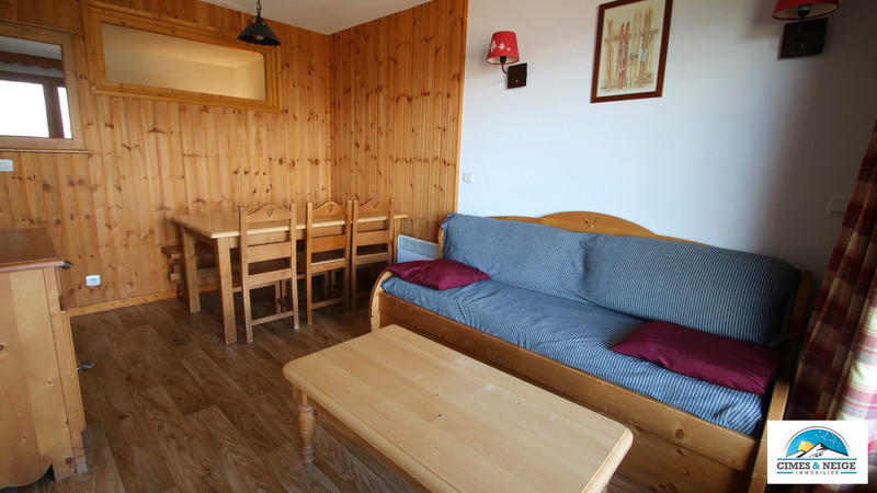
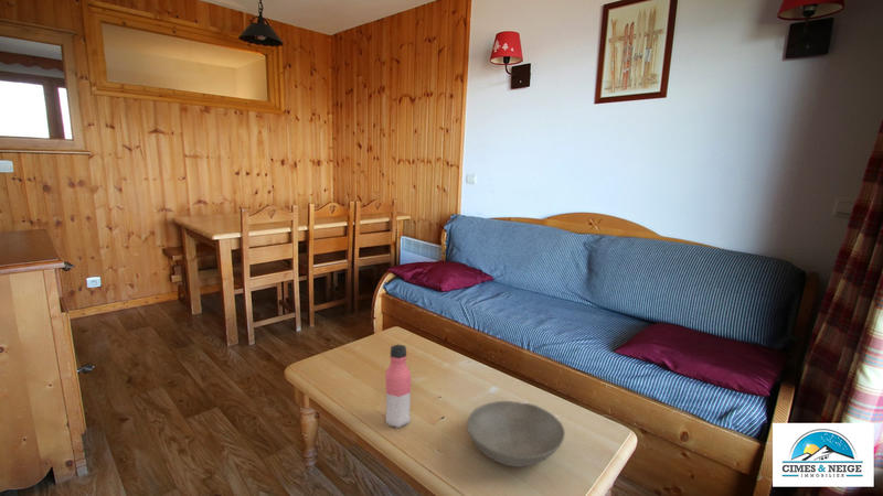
+ bowl [466,400,566,468]
+ water bottle [384,344,412,429]
